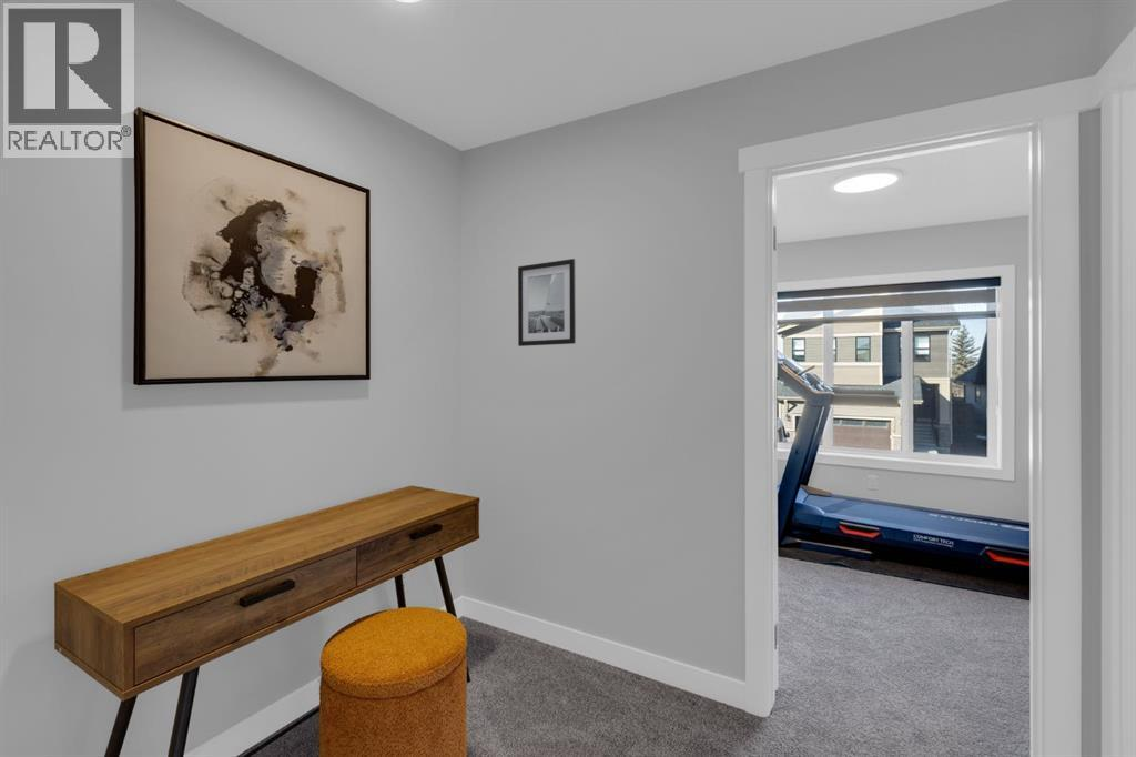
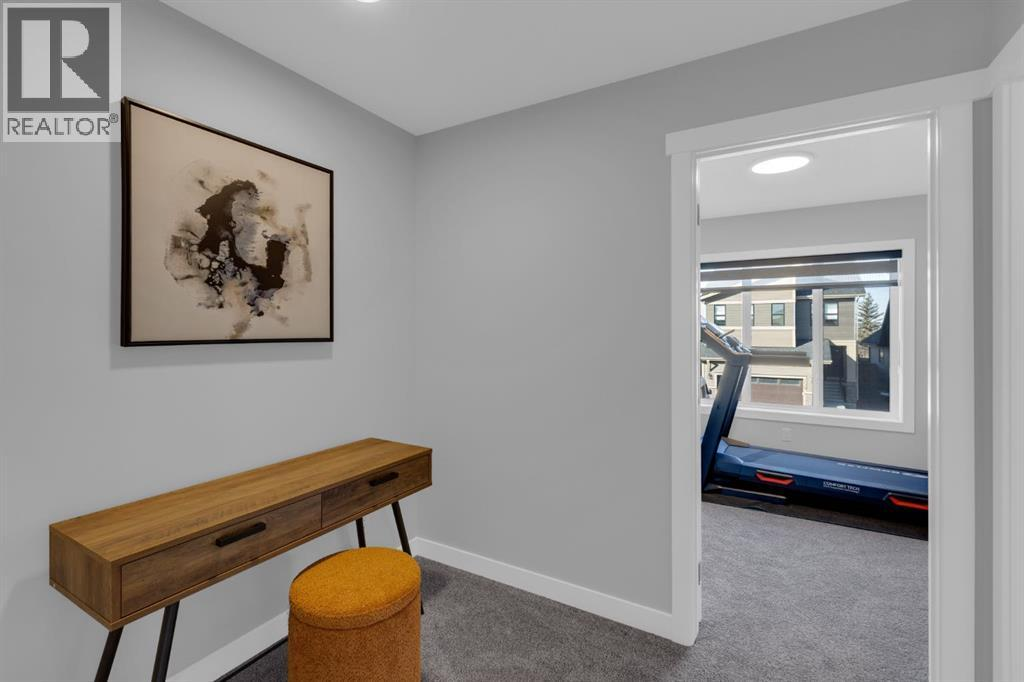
- wall art [517,258,577,347]
